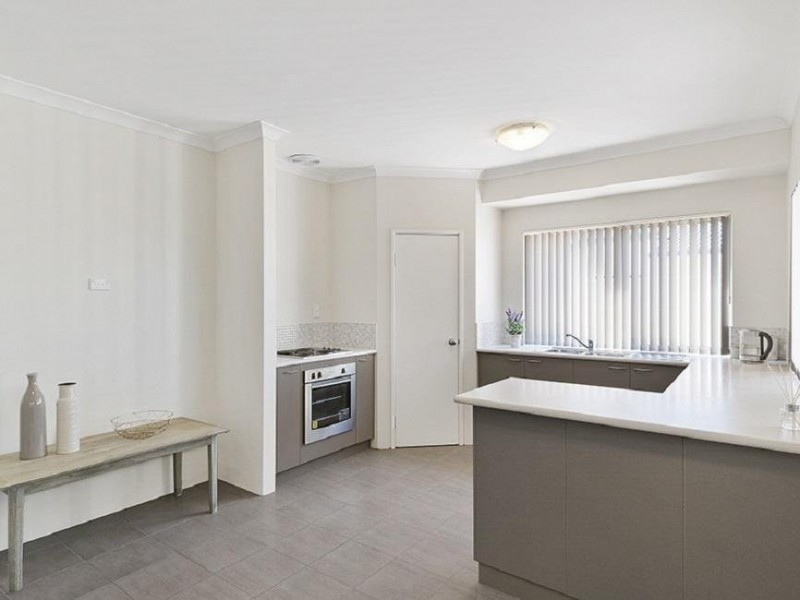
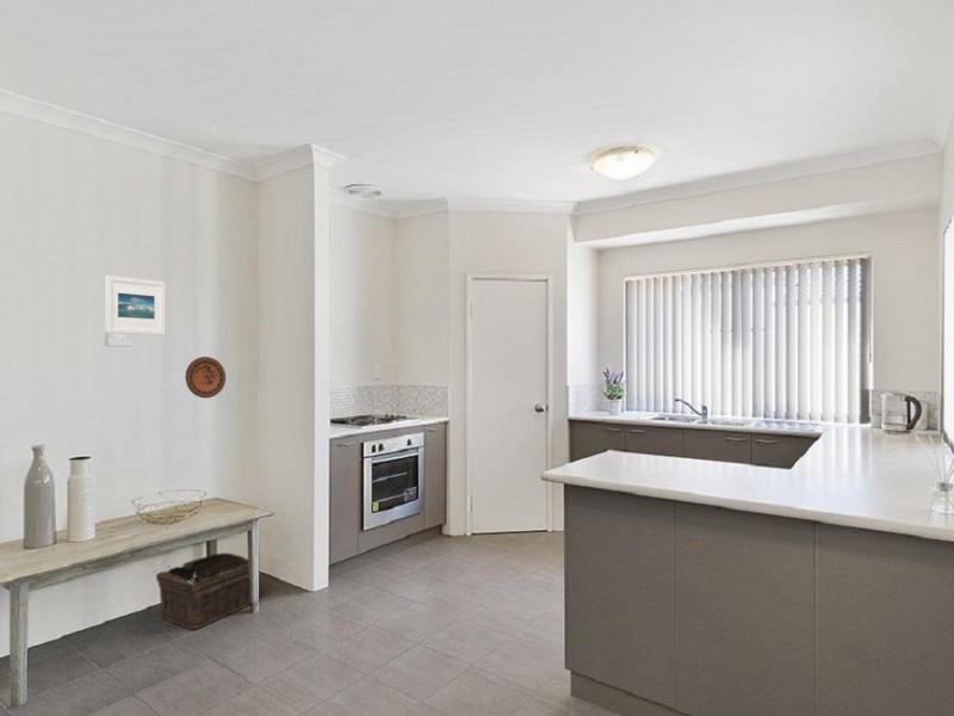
+ basket [154,551,253,630]
+ decorative plate [185,356,227,400]
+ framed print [104,274,166,337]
